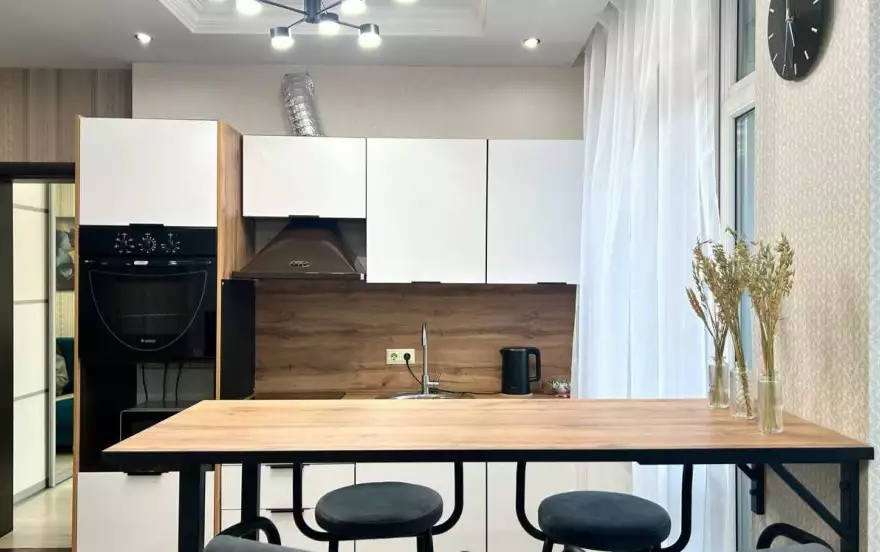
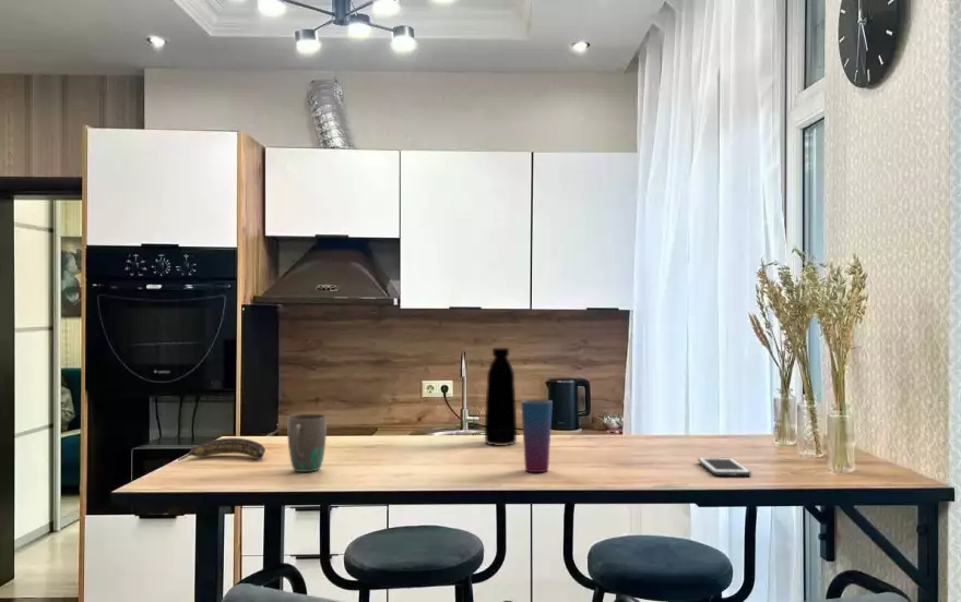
+ banana [177,437,266,462]
+ cup [520,398,554,473]
+ bottle [484,347,518,447]
+ mug [286,413,328,473]
+ cell phone [697,456,752,477]
